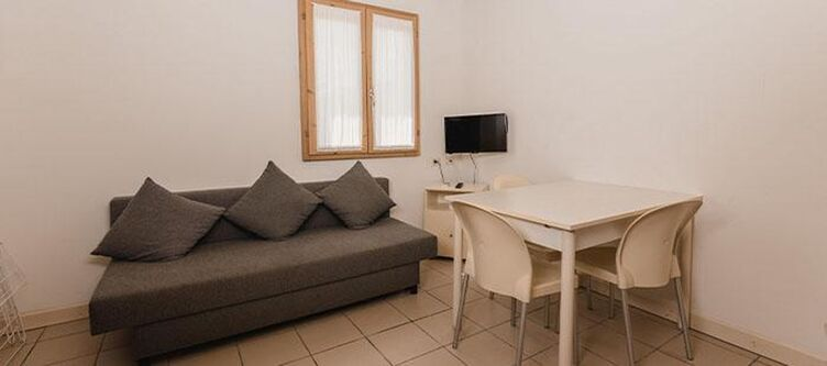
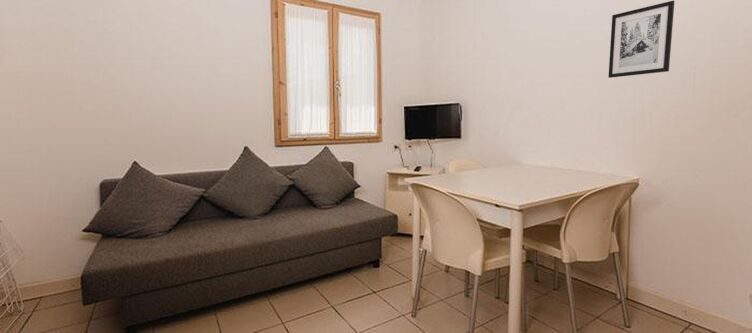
+ wall art [607,0,676,79]
